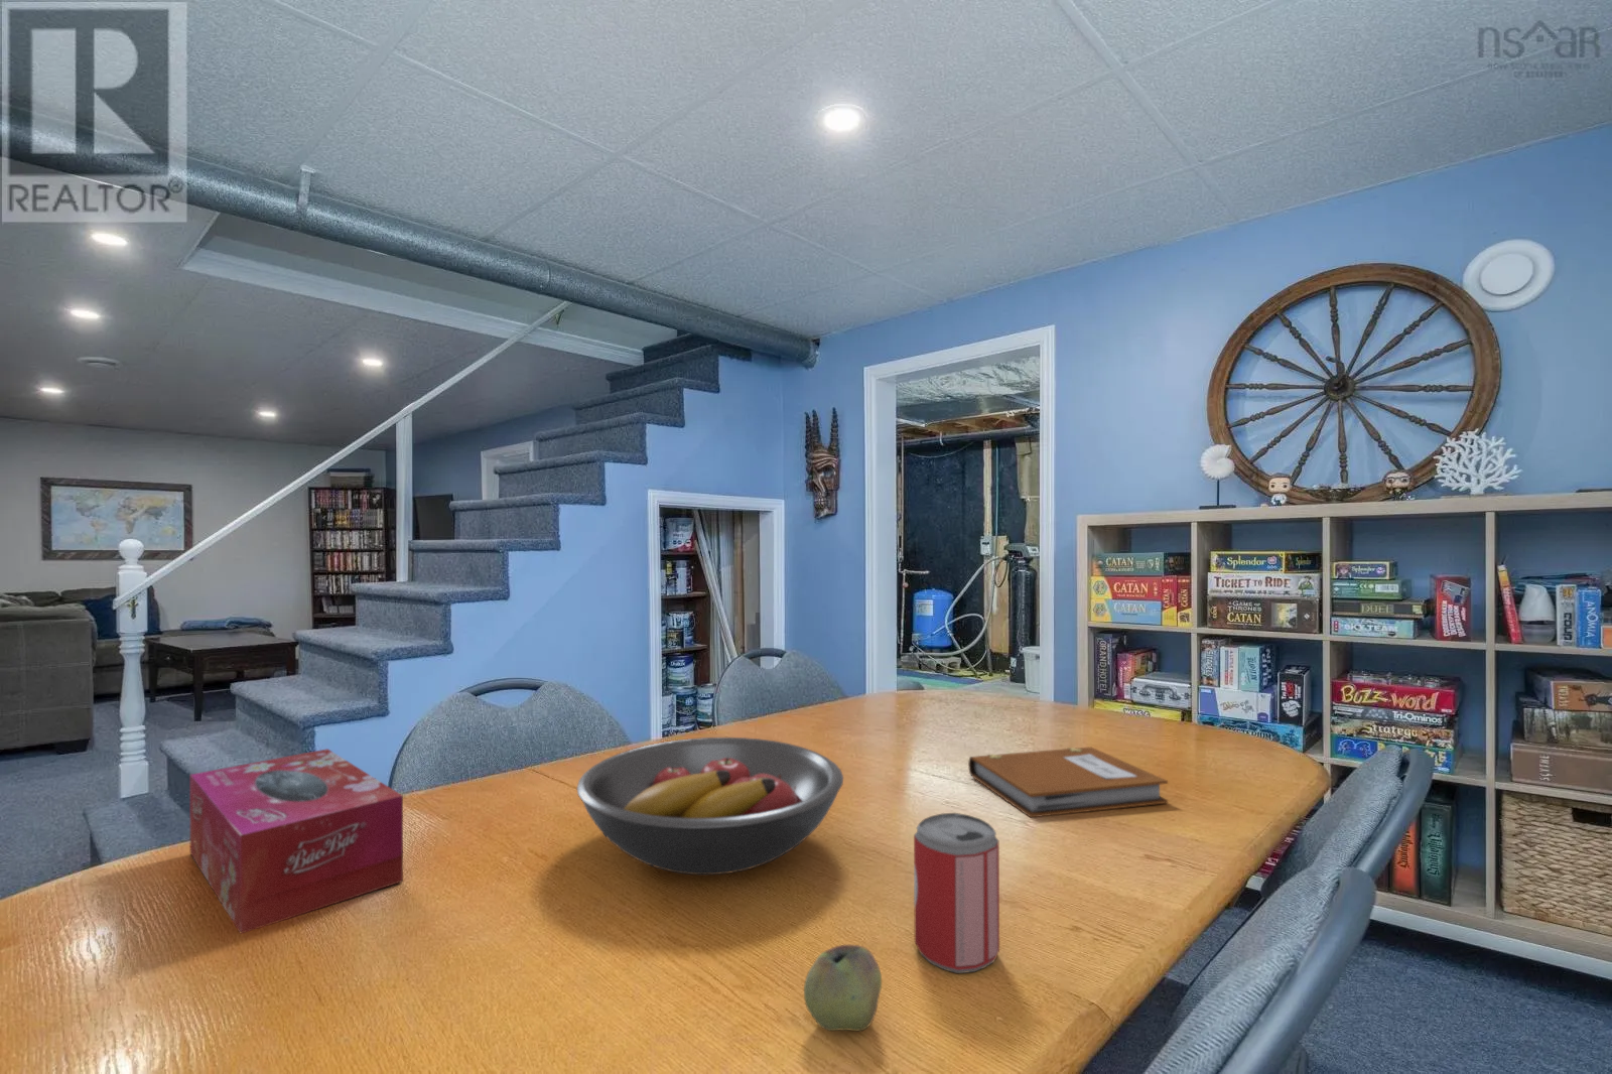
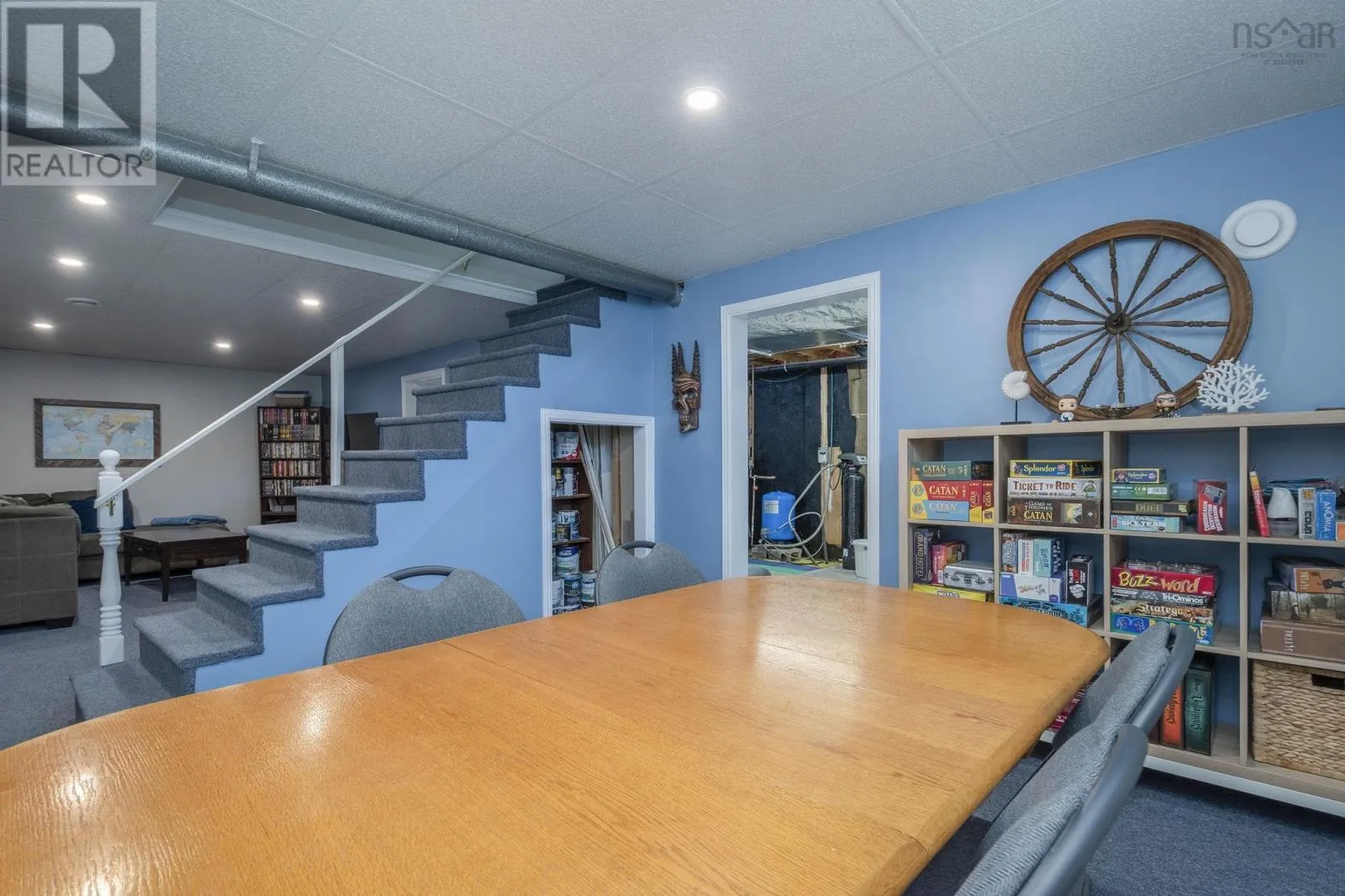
- tissue box [189,748,404,935]
- beer can [913,811,1001,975]
- apple [803,945,882,1032]
- notebook [967,746,1169,819]
- fruit bowl [575,736,844,875]
